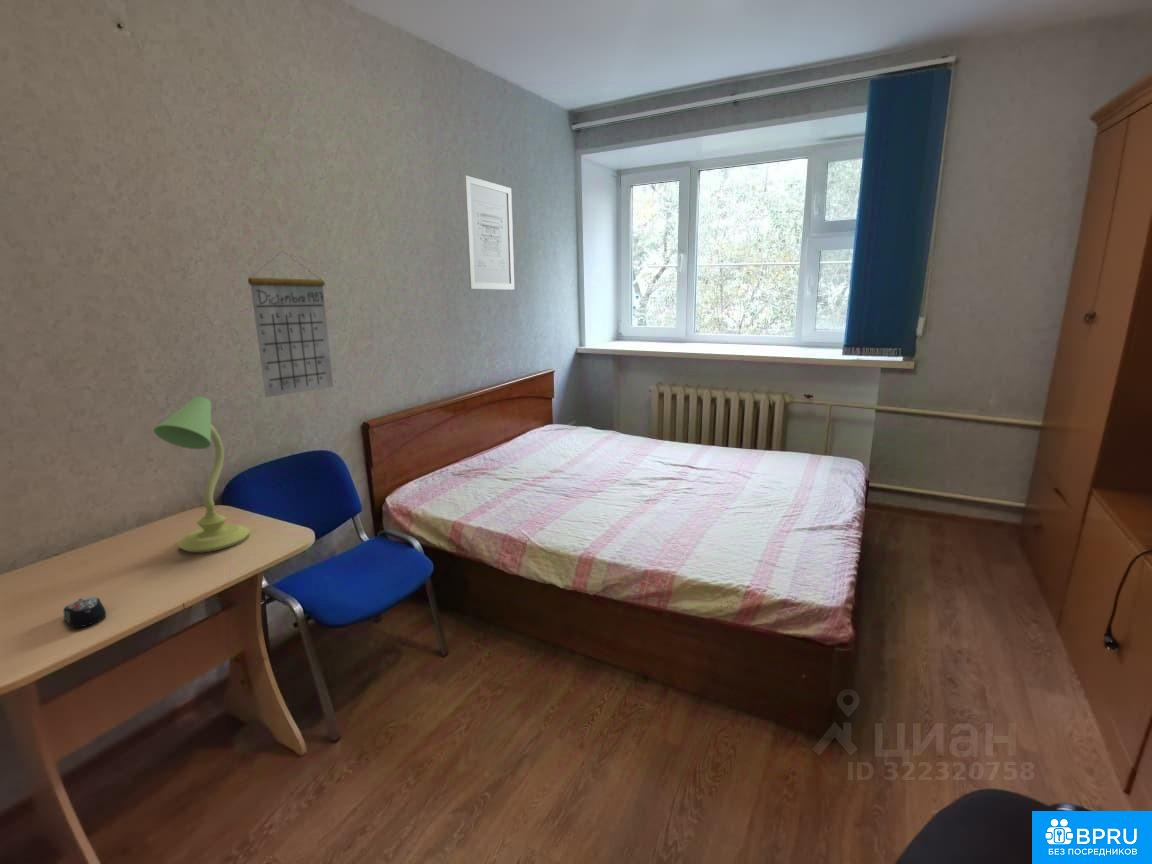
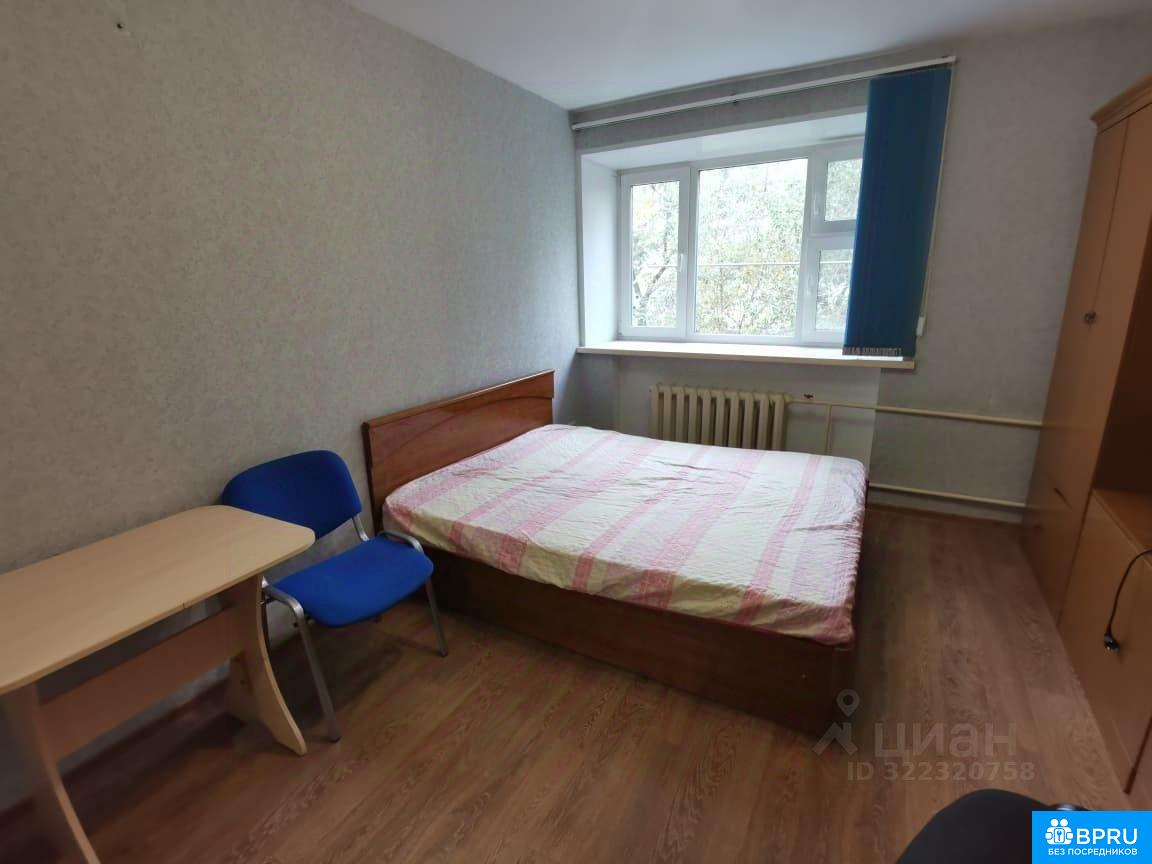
- calendar [247,250,334,398]
- table lamp [153,395,251,553]
- wall art [463,174,515,291]
- computer mouse [62,596,107,628]
